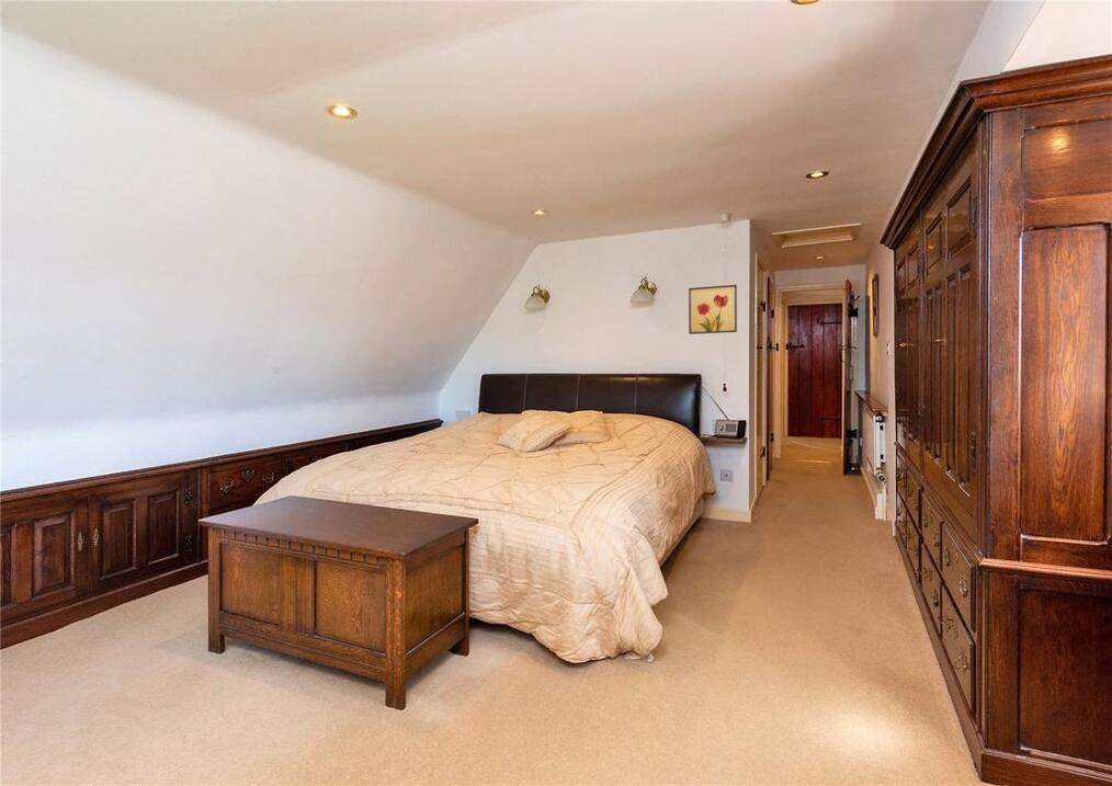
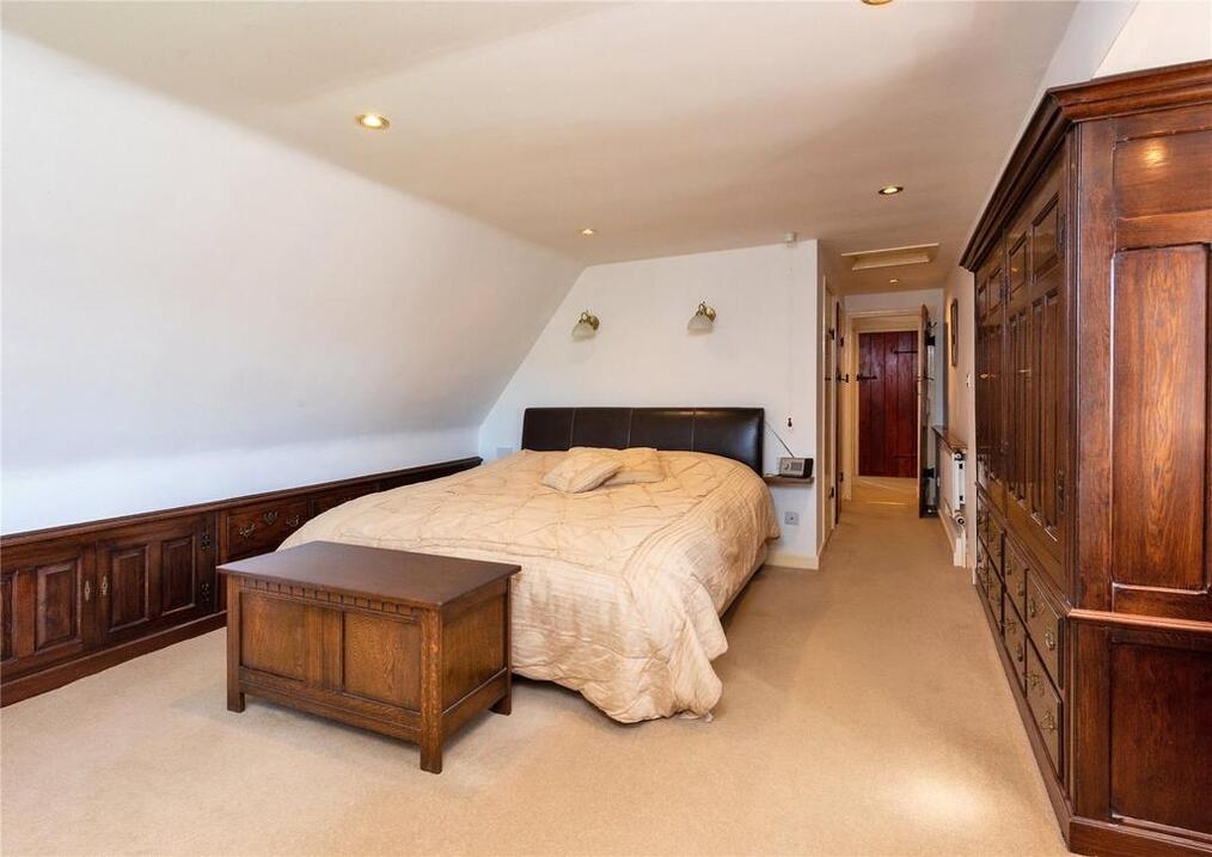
- wall art [688,284,738,335]
